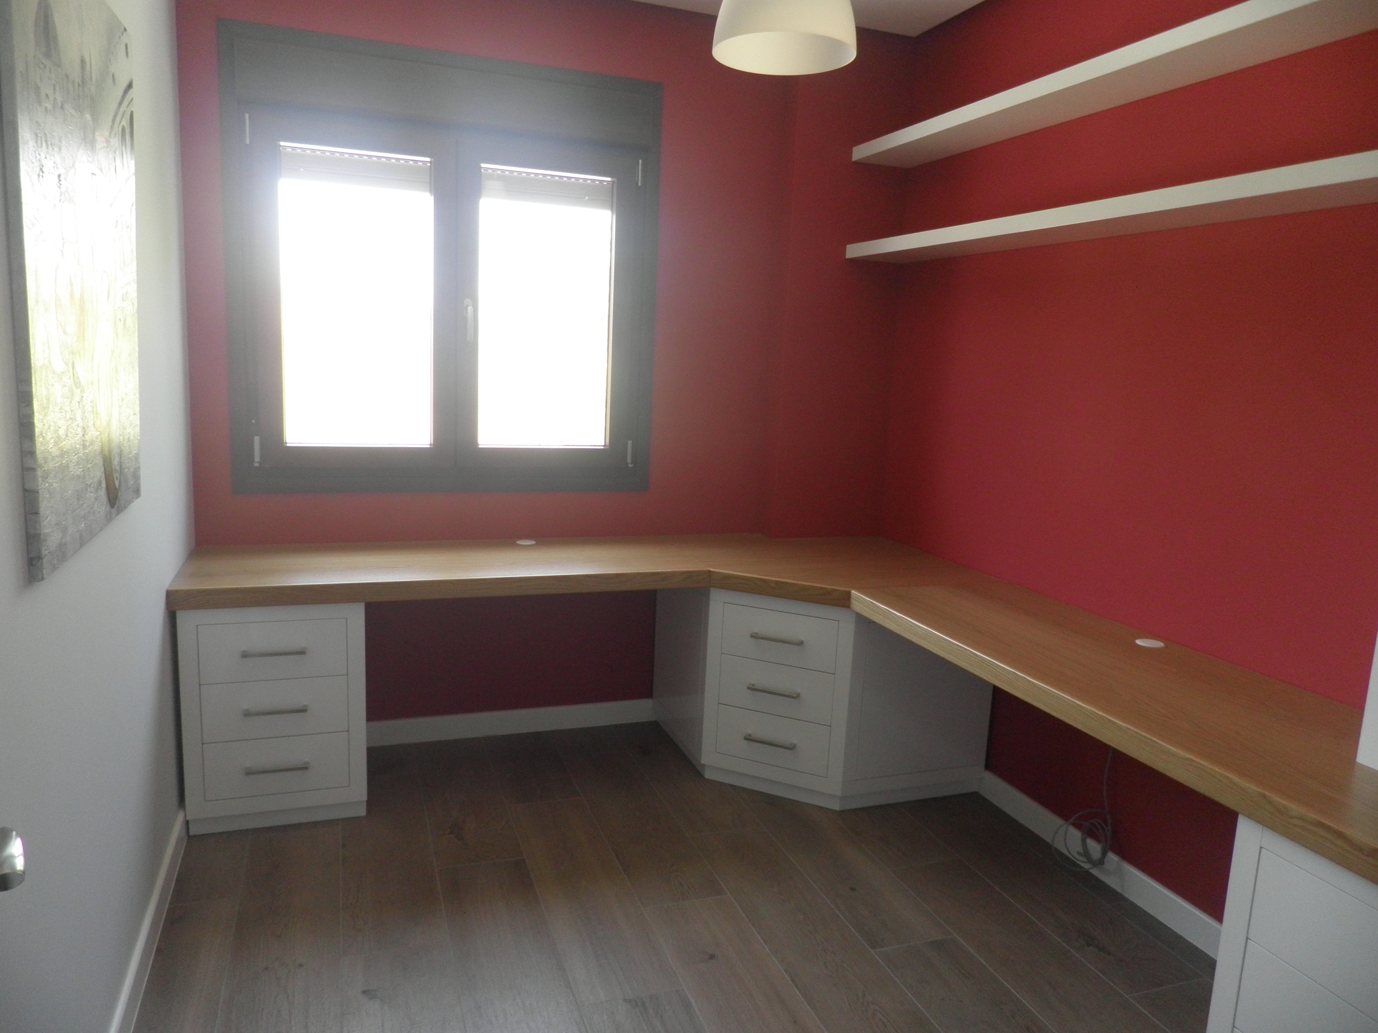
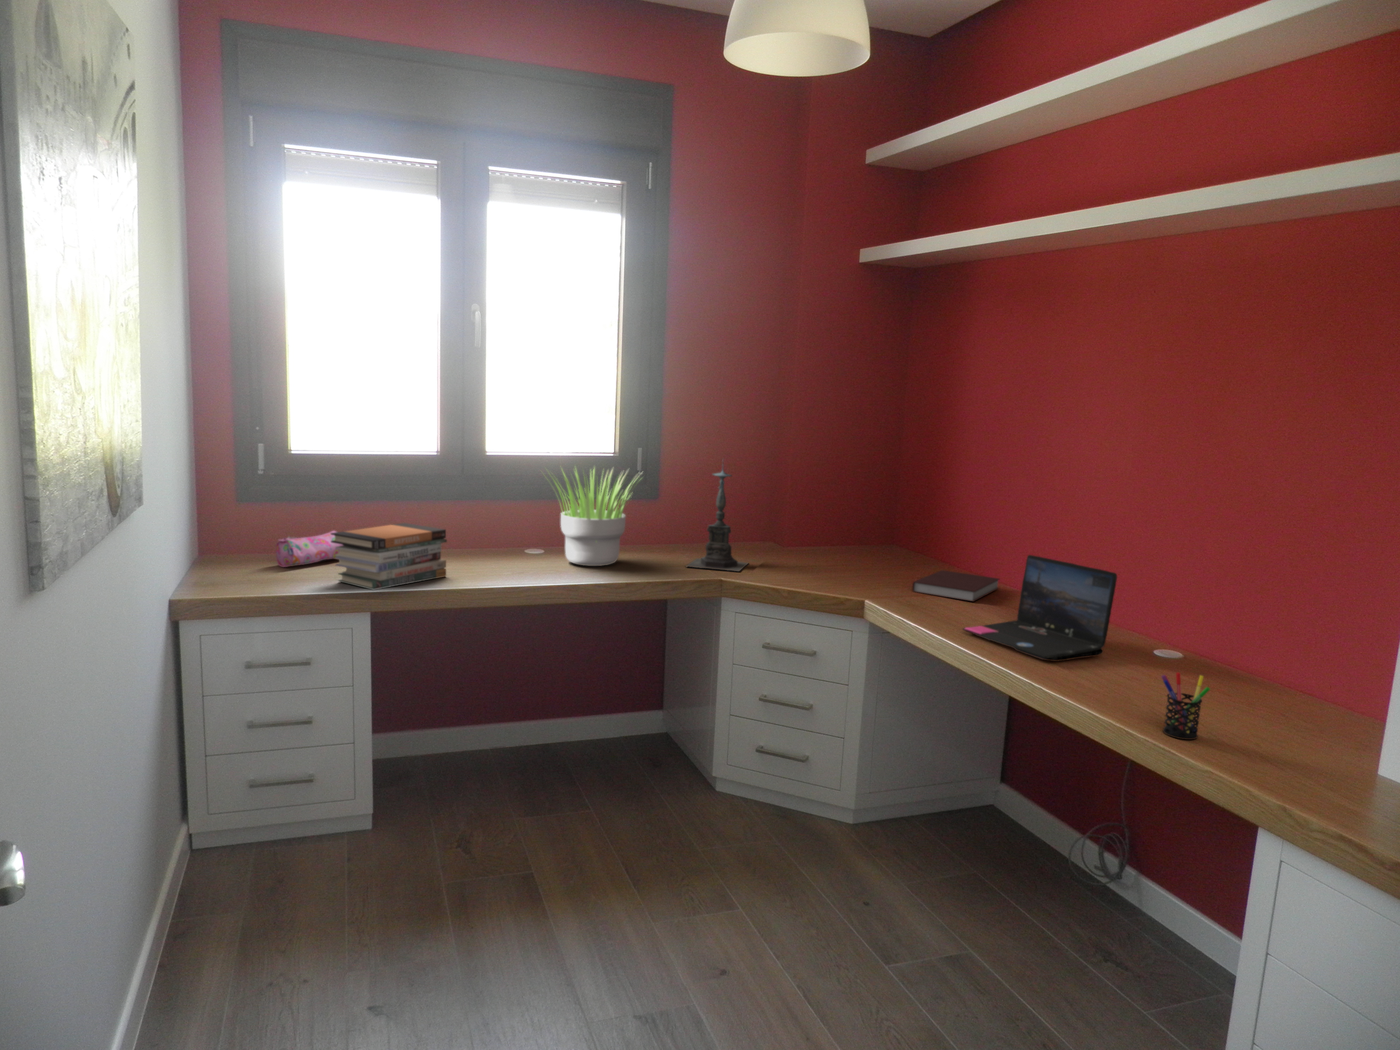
+ pen holder [1161,672,1210,740]
+ laptop [962,555,1118,662]
+ candle holder [685,458,750,572]
+ potted plant [538,465,647,566]
+ notebook [912,570,1001,602]
+ book stack [331,523,448,590]
+ pencil case [276,531,343,567]
